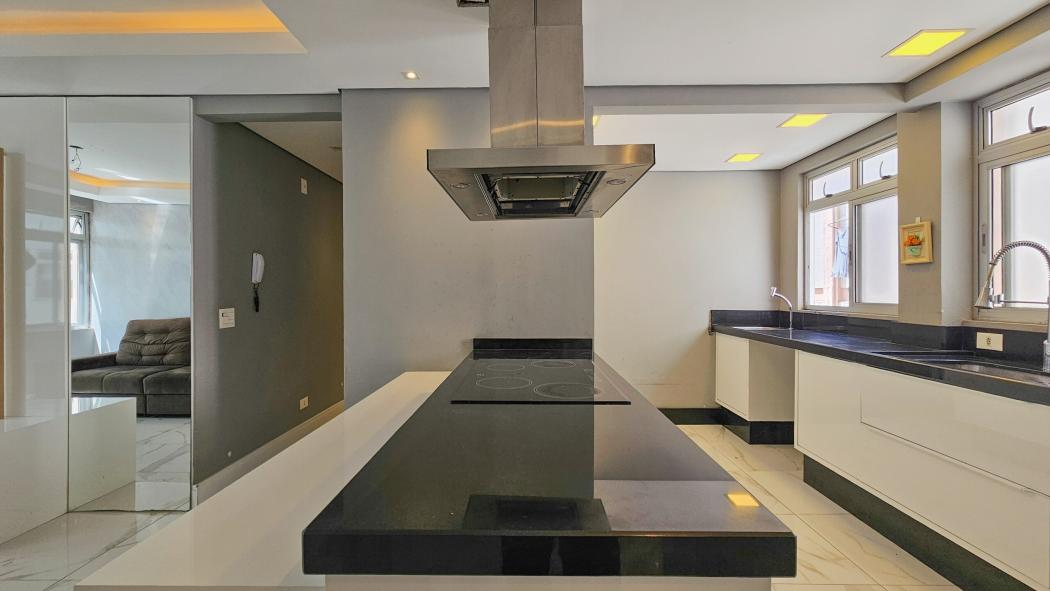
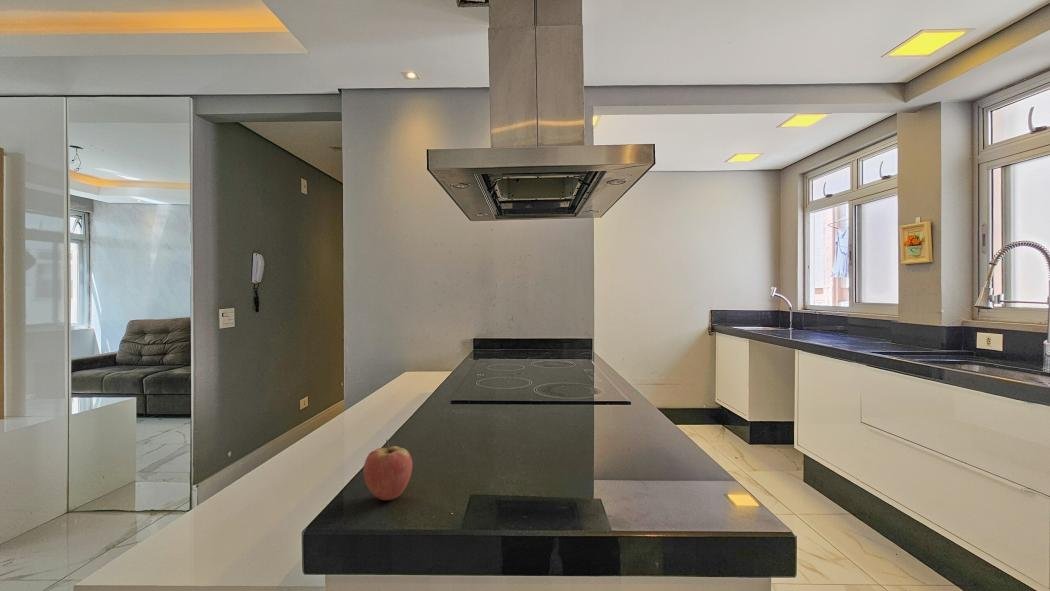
+ fruit [362,439,413,501]
